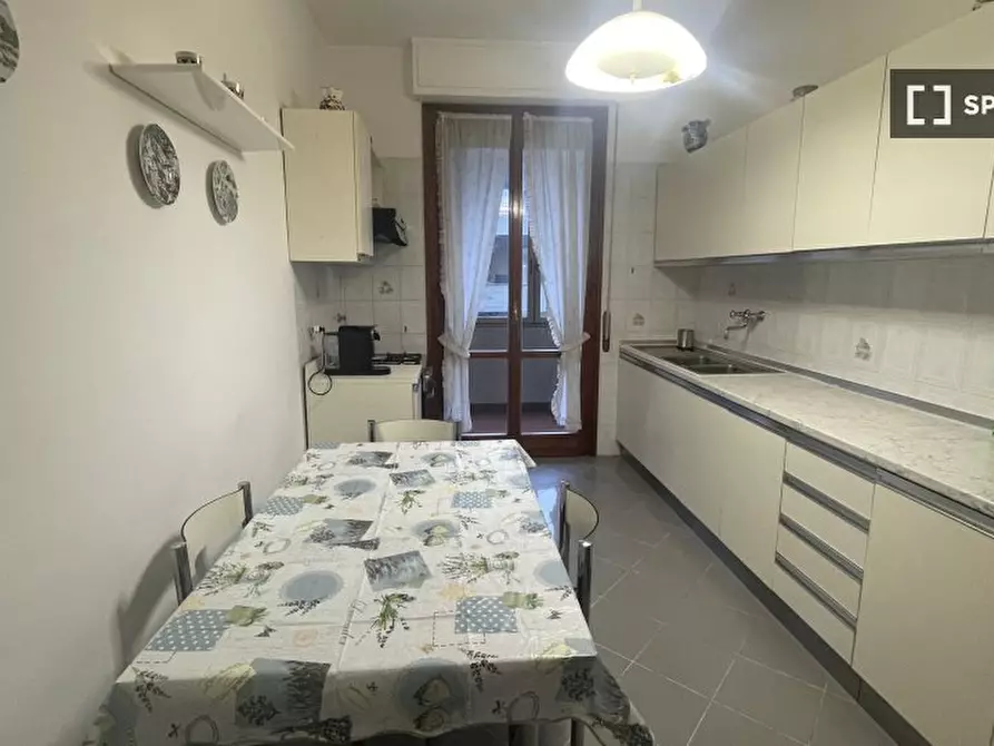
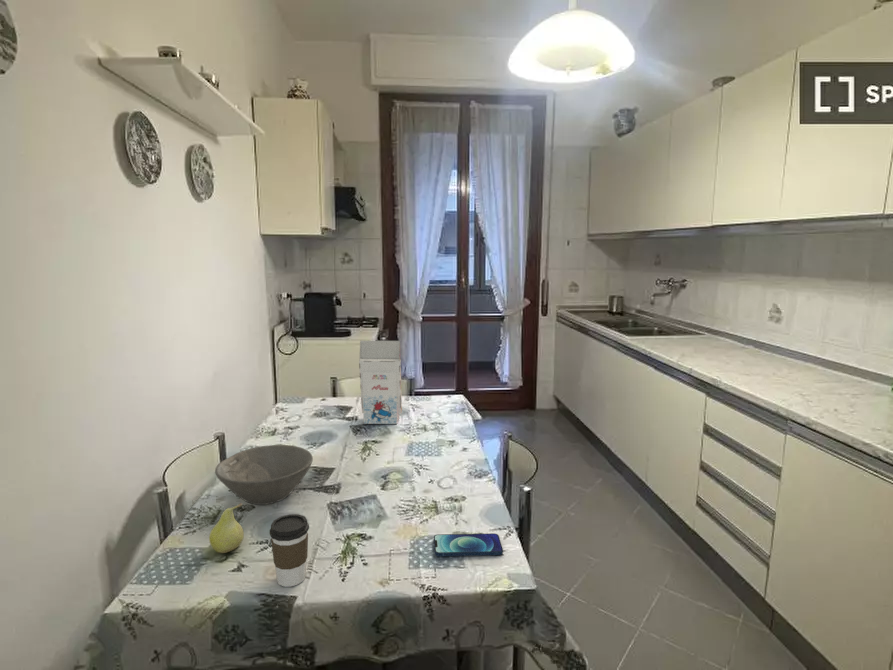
+ gift box [358,340,403,425]
+ coffee cup [268,513,310,588]
+ fruit [208,502,245,554]
+ bowl [214,444,314,506]
+ smartphone [433,532,504,557]
